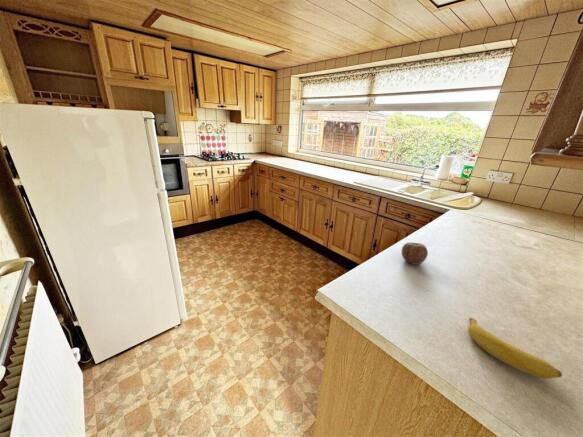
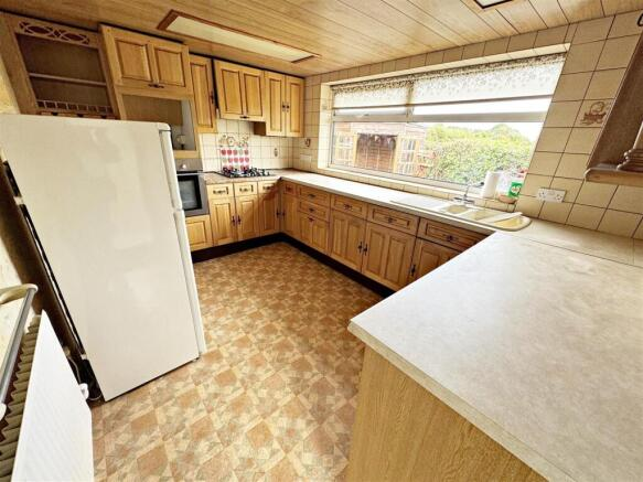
- banana [467,317,563,380]
- apple [401,242,429,266]
